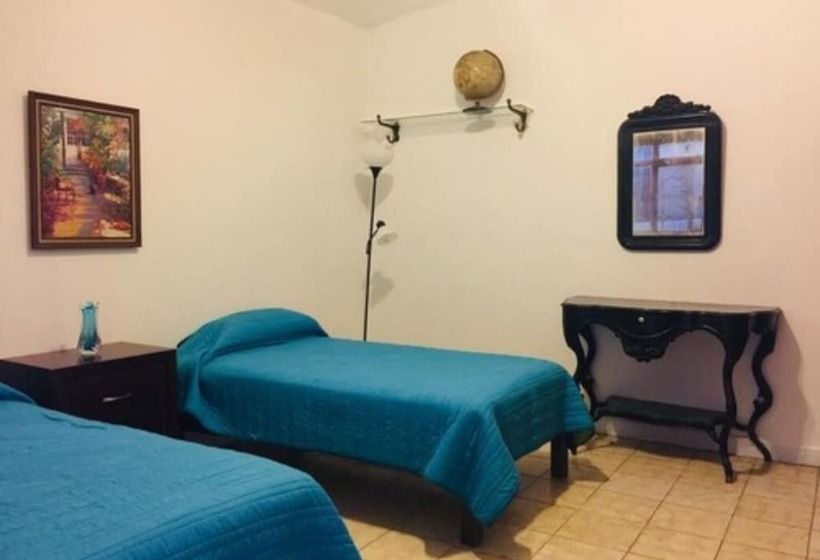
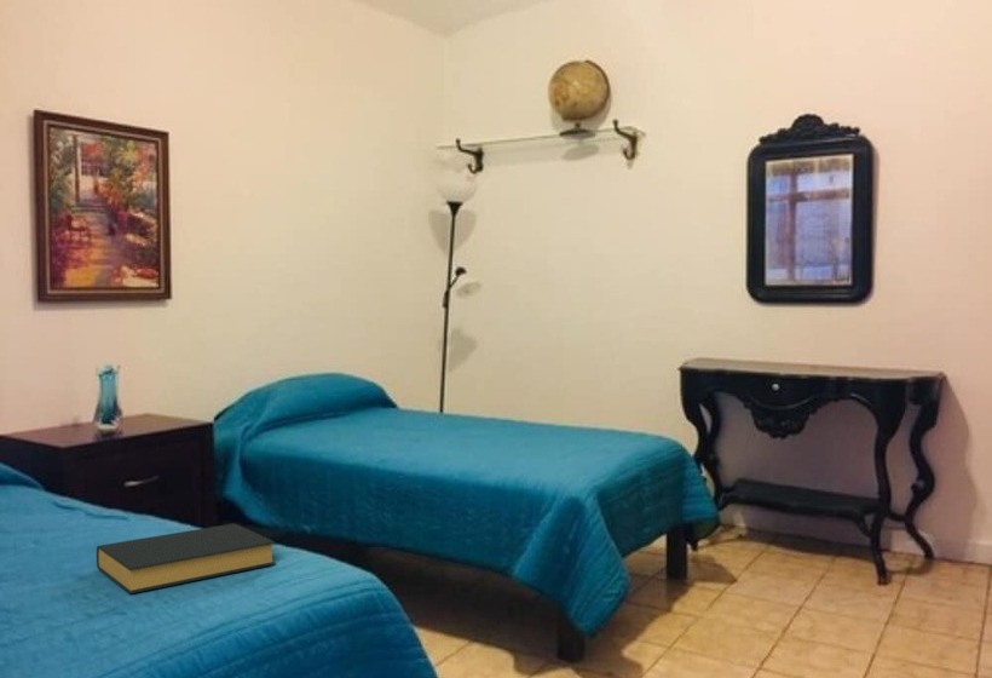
+ hardback book [96,522,277,596]
